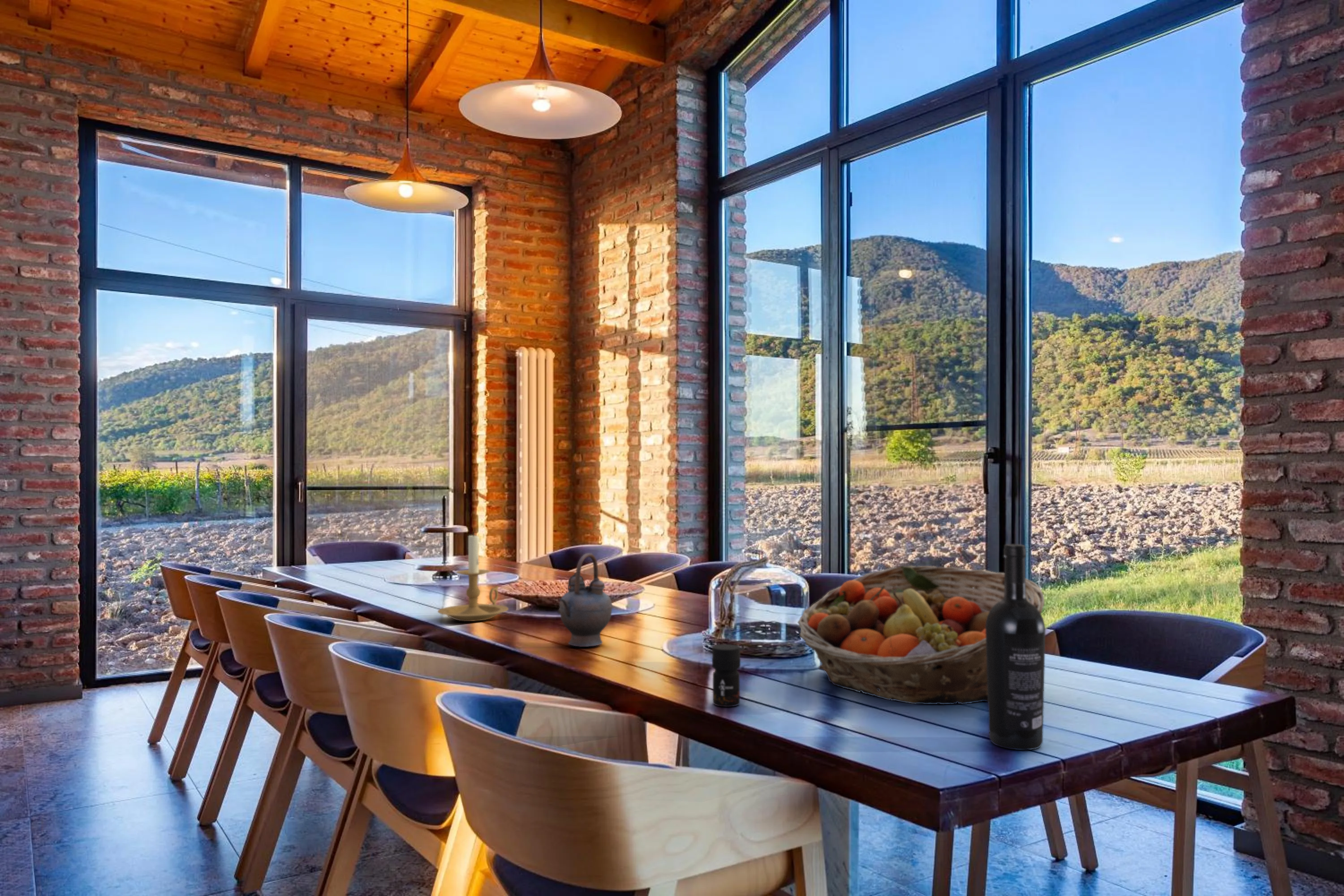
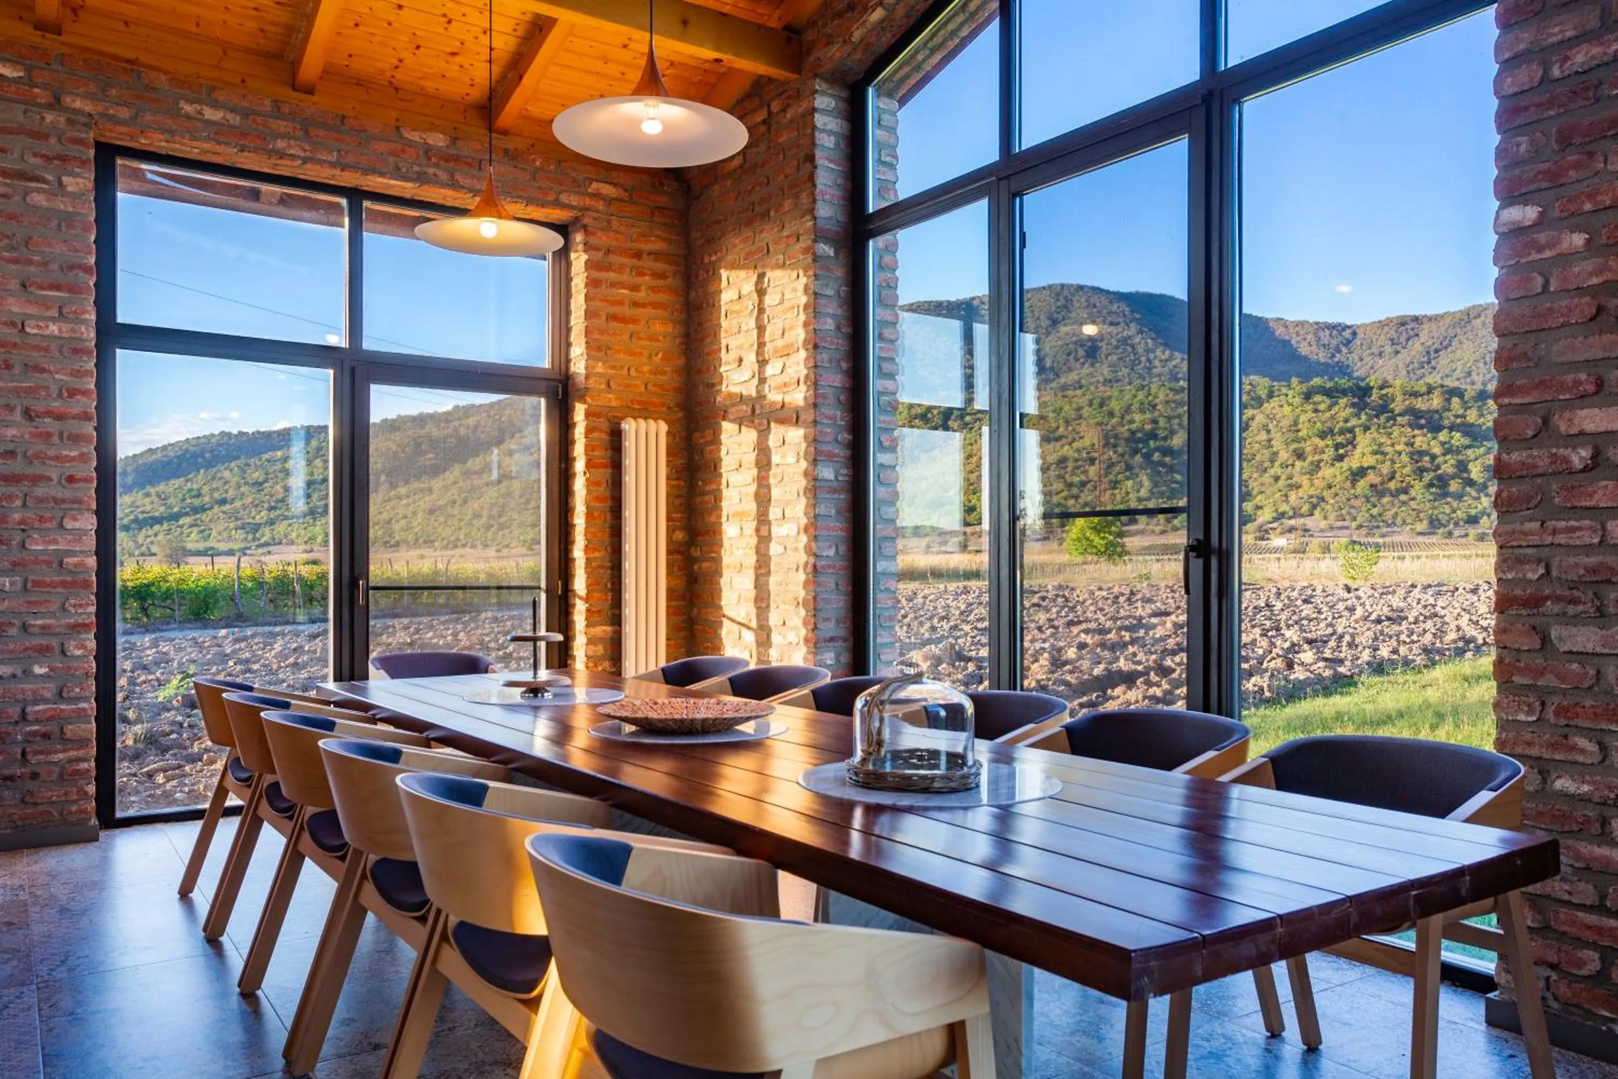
- fruit basket [797,565,1045,705]
- candle holder [437,531,509,622]
- jar [711,644,741,707]
- wine bottle [986,544,1046,750]
- teapot [557,553,613,647]
